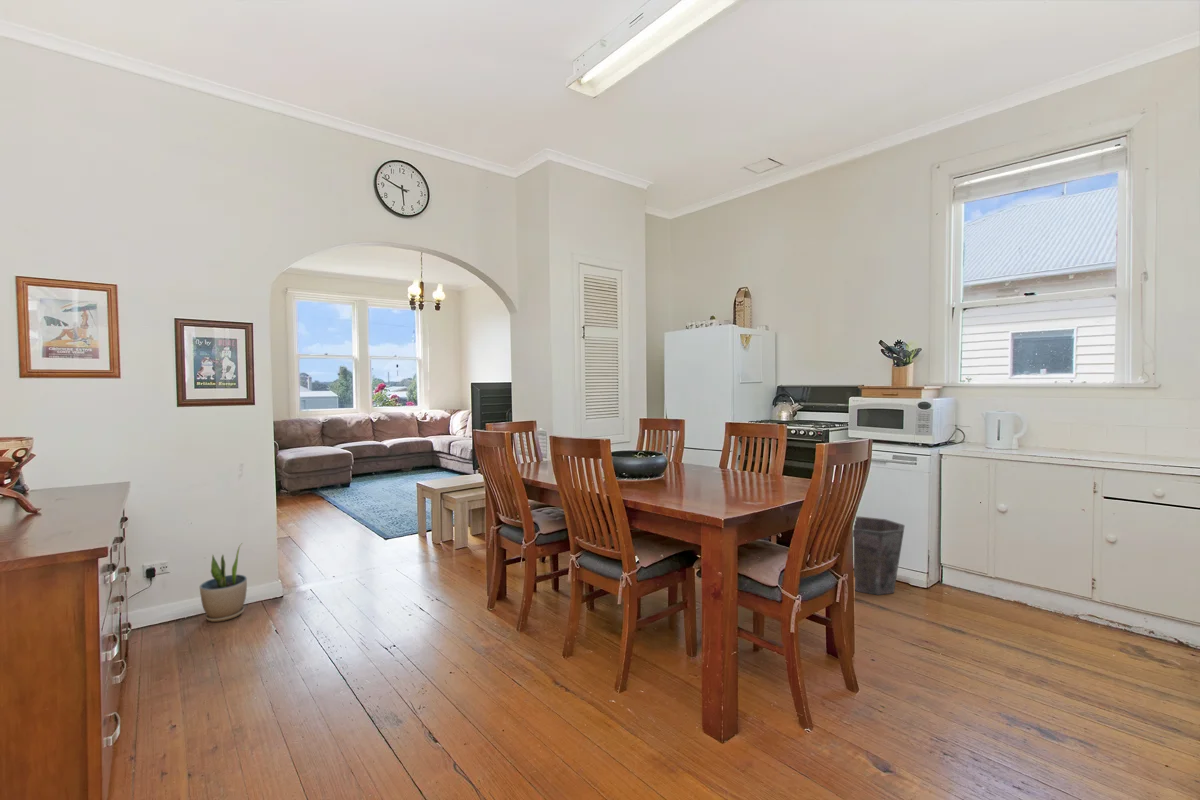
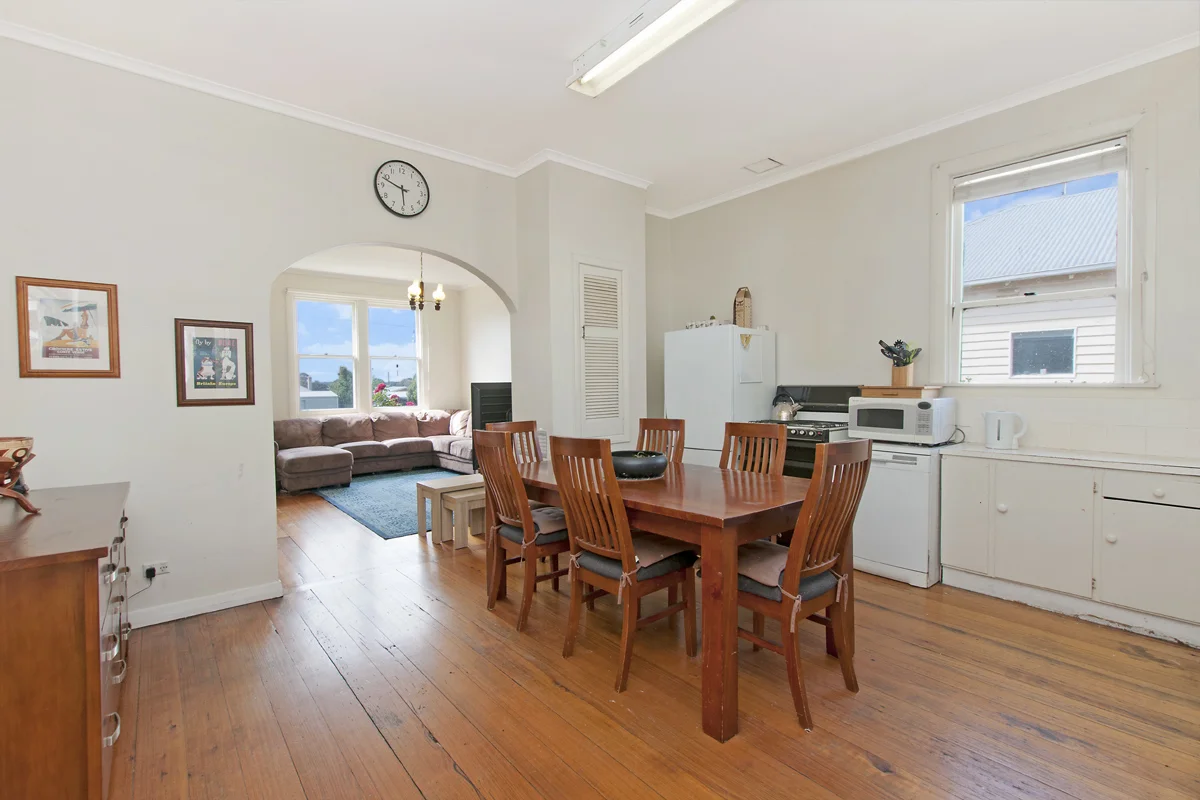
- waste bin [852,515,906,596]
- potted plant [199,542,248,623]
